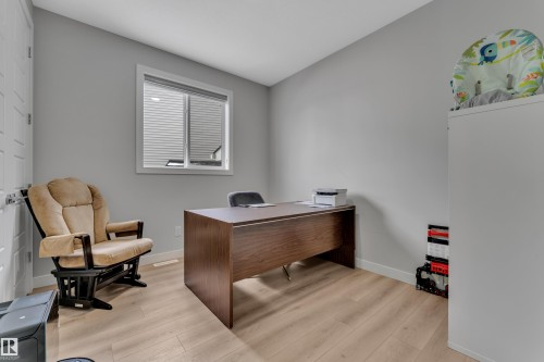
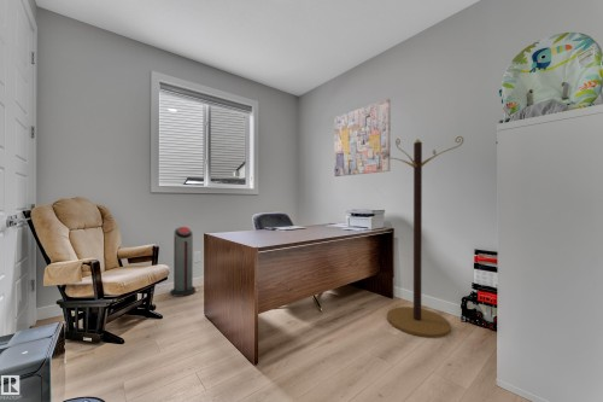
+ air purifier [169,226,197,298]
+ wall art [333,98,392,177]
+ coat rack [382,135,464,339]
